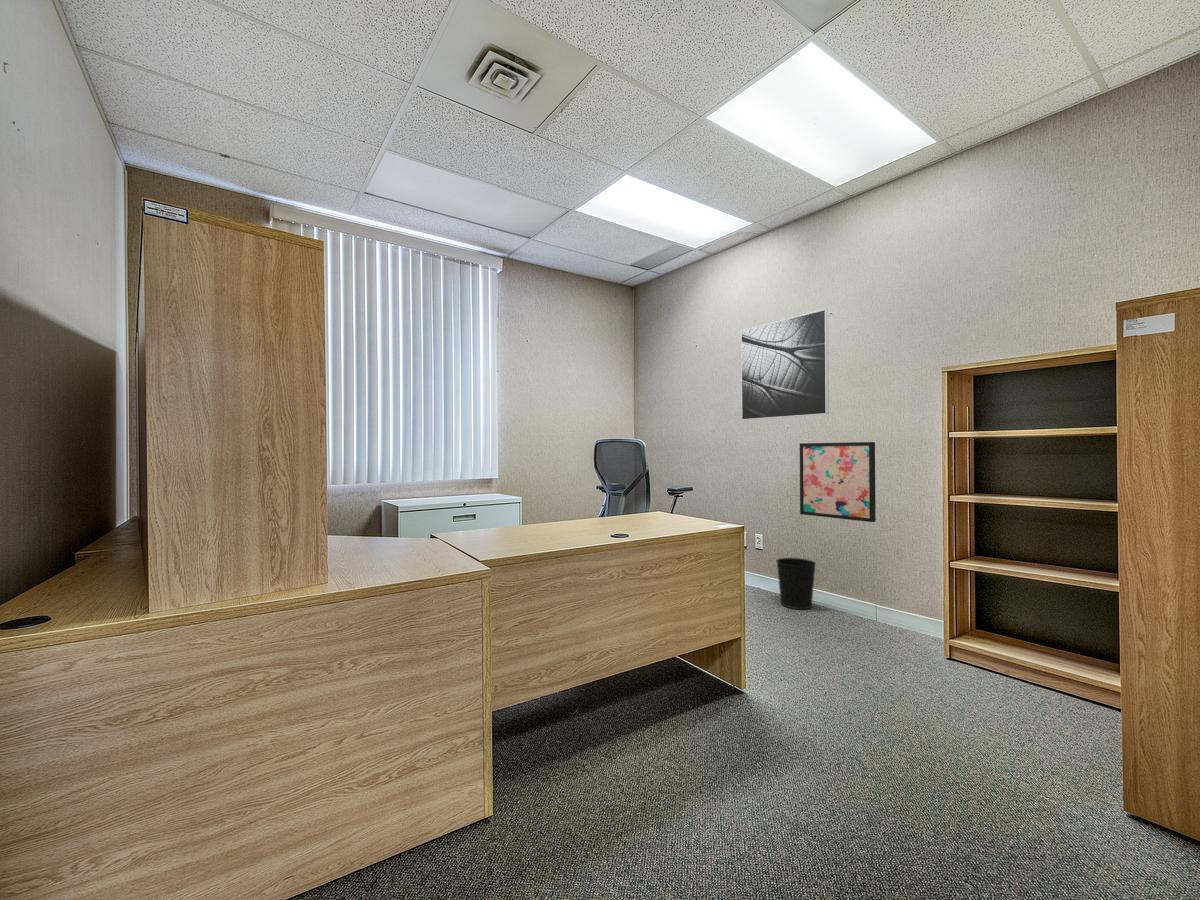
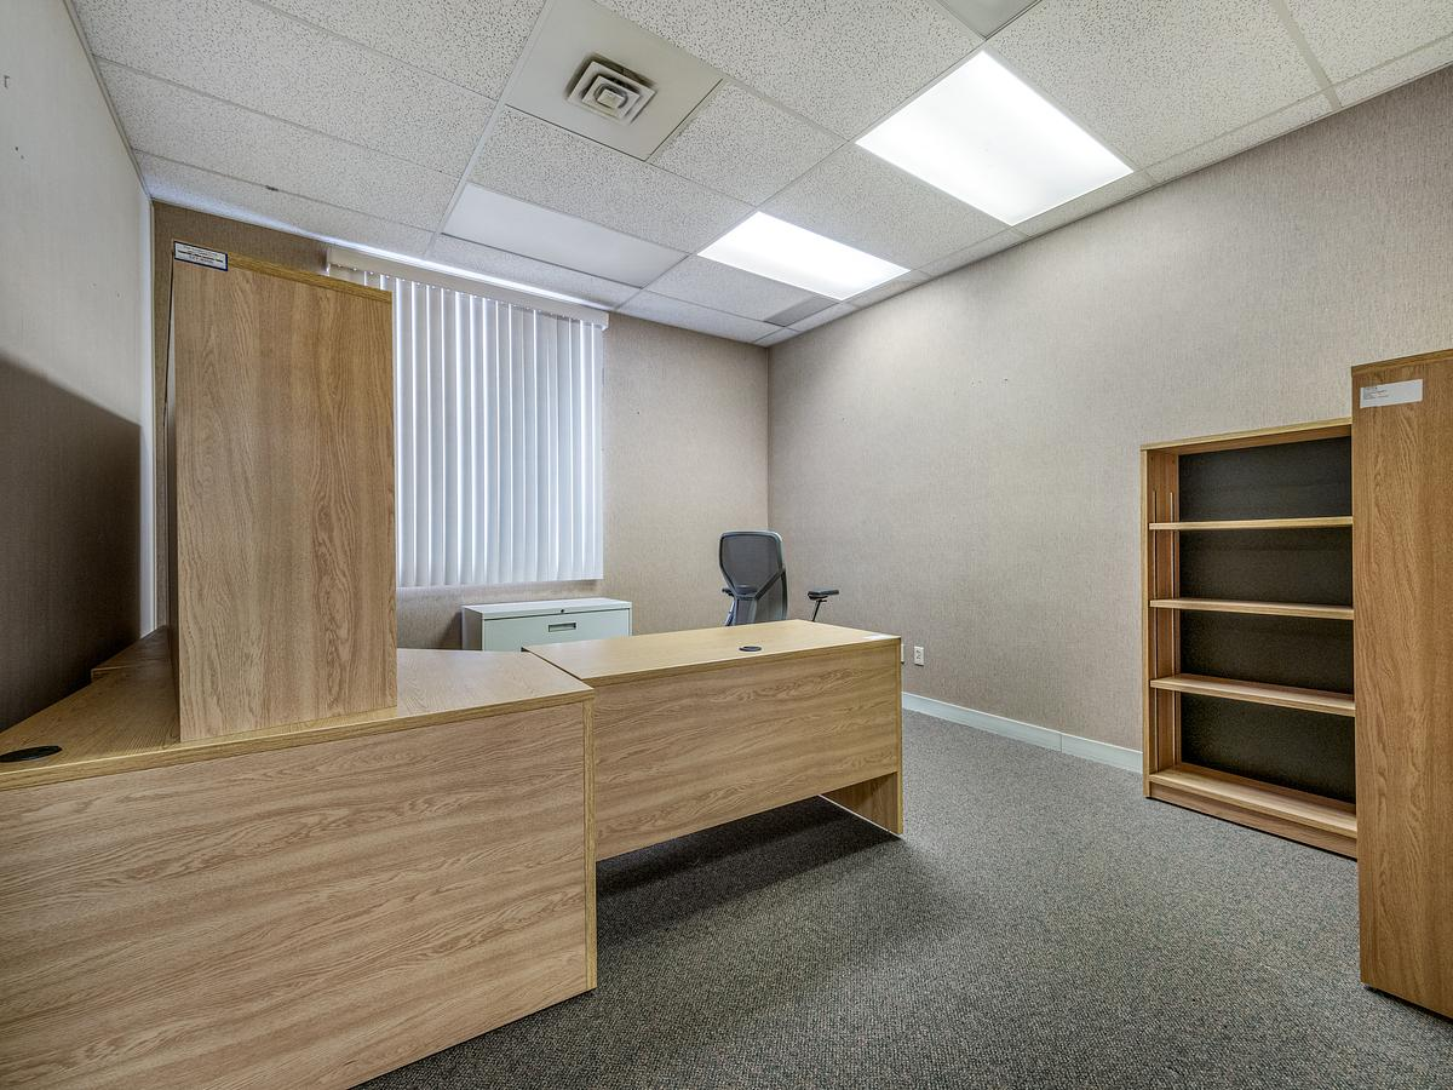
- wastebasket [775,557,817,610]
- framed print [740,308,830,421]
- wall art [799,441,877,523]
